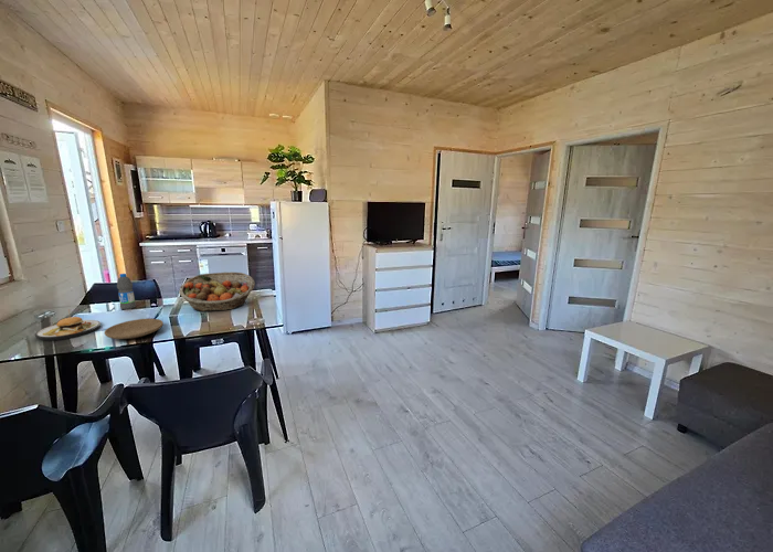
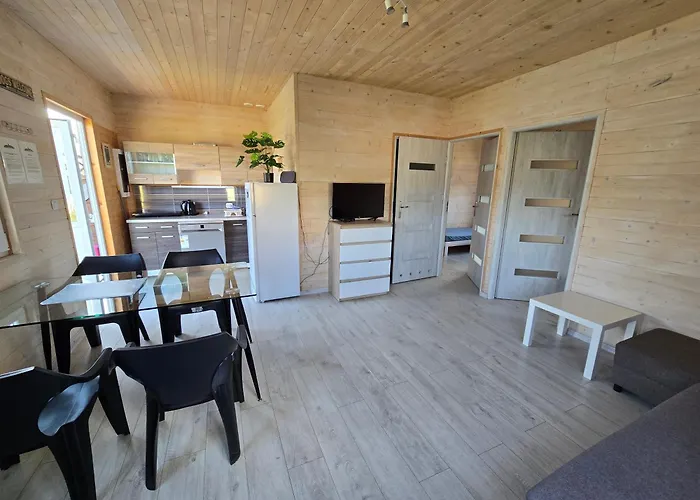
- plate [104,318,165,340]
- fruit basket [178,270,256,312]
- plate [34,308,102,342]
- water bottle [116,273,137,310]
